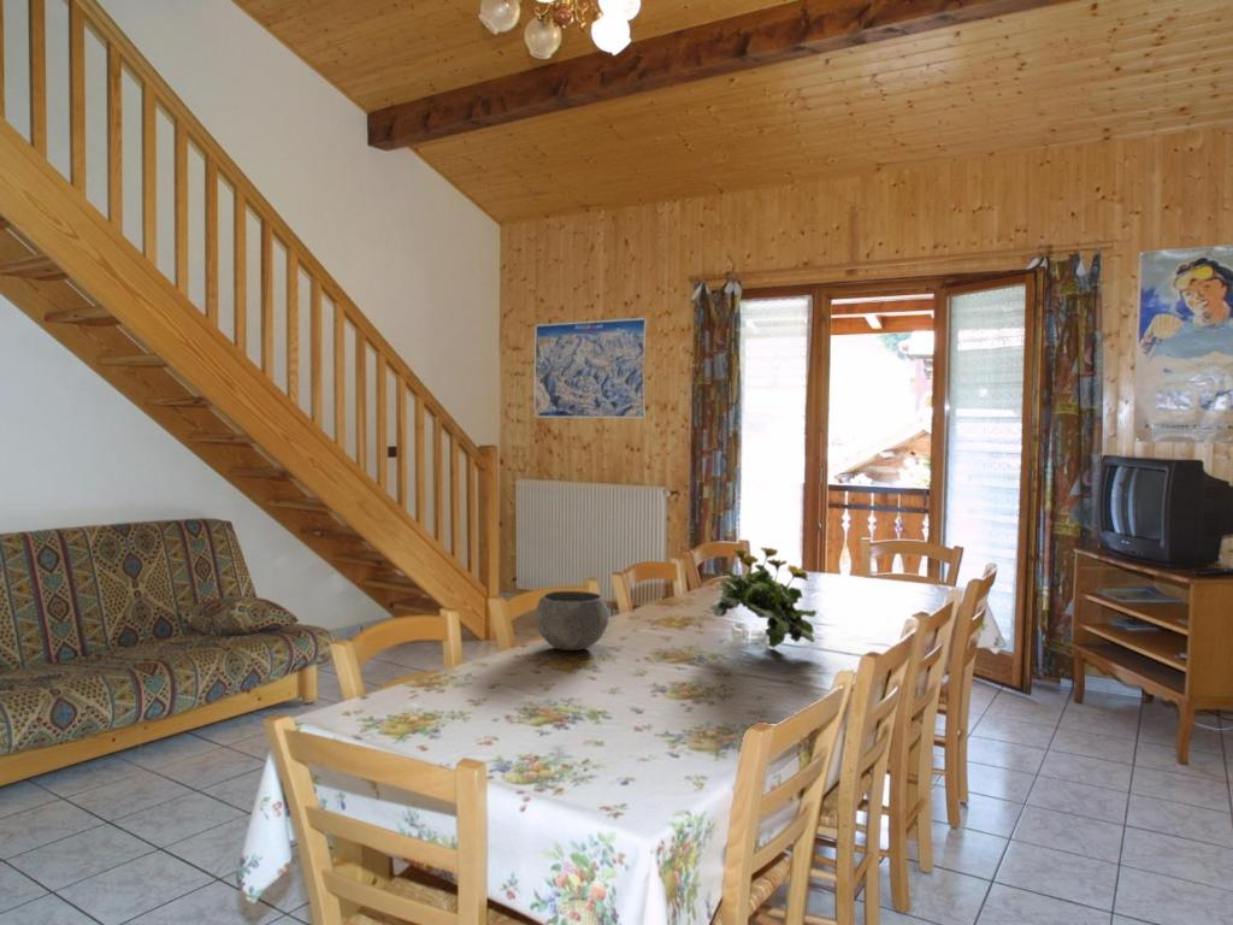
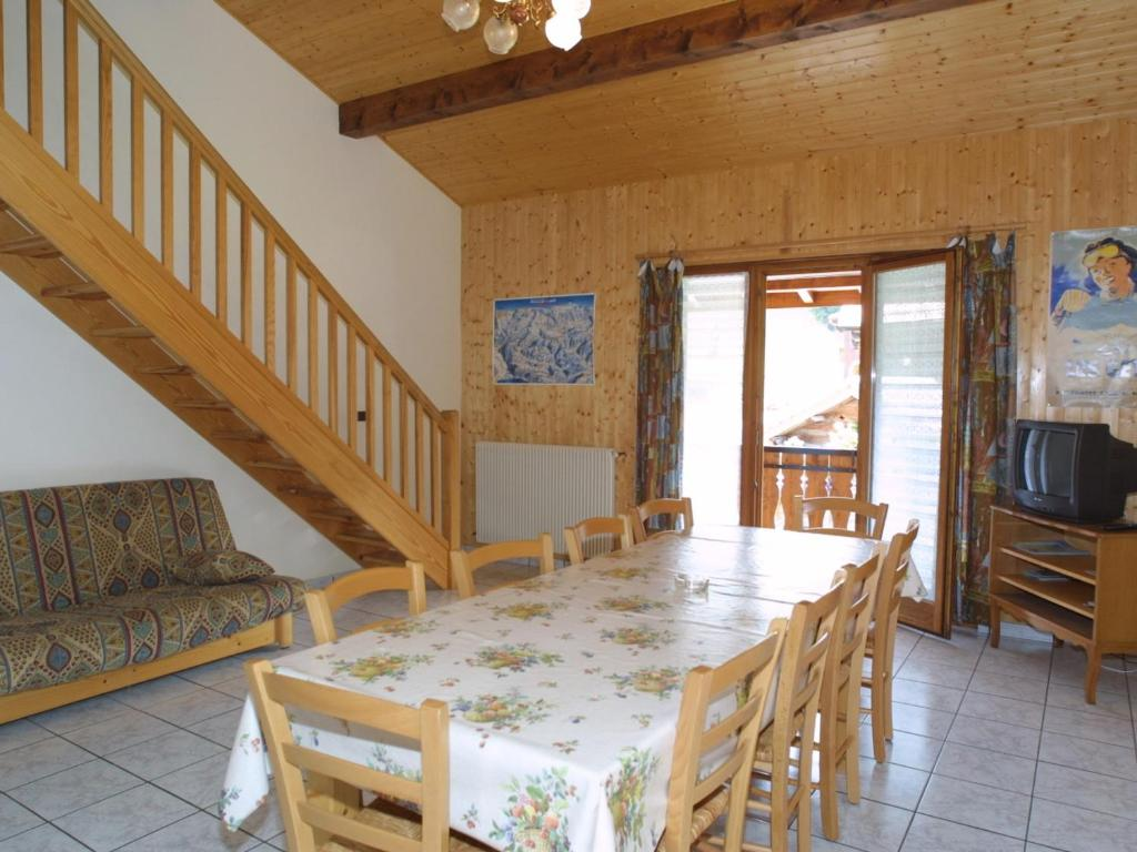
- flowering plant [708,546,818,649]
- bowl [535,590,609,652]
